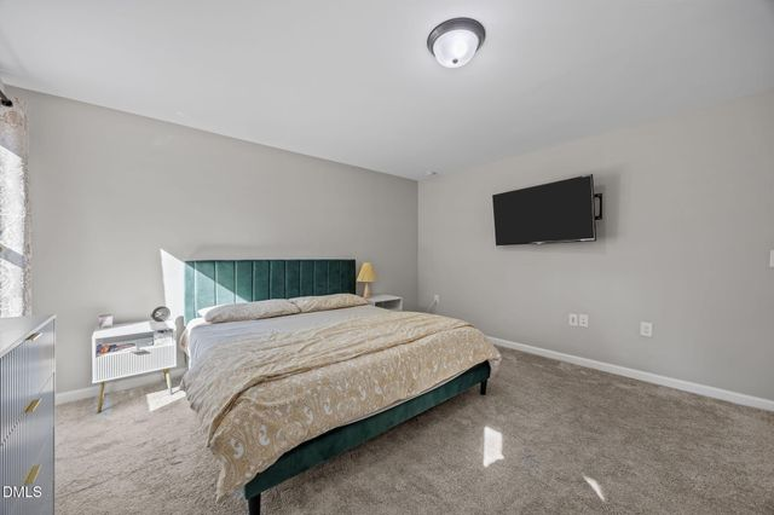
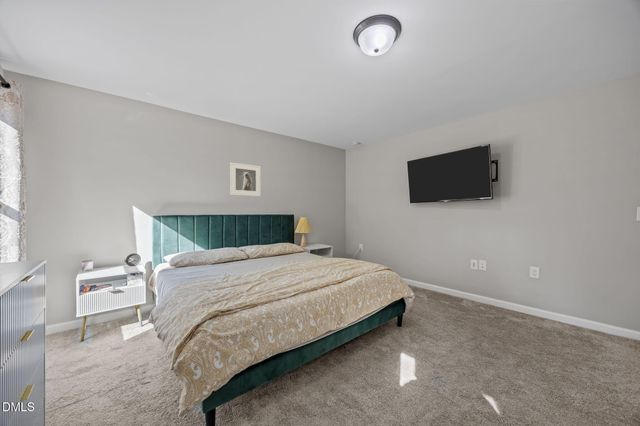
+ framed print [229,161,261,197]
